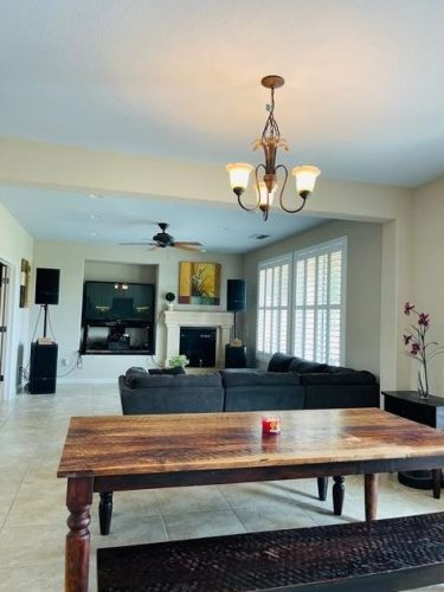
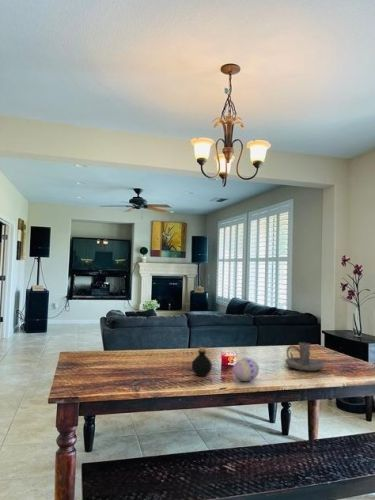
+ bottle [191,346,213,377]
+ decorative egg [232,357,260,382]
+ candle holder [284,342,325,372]
